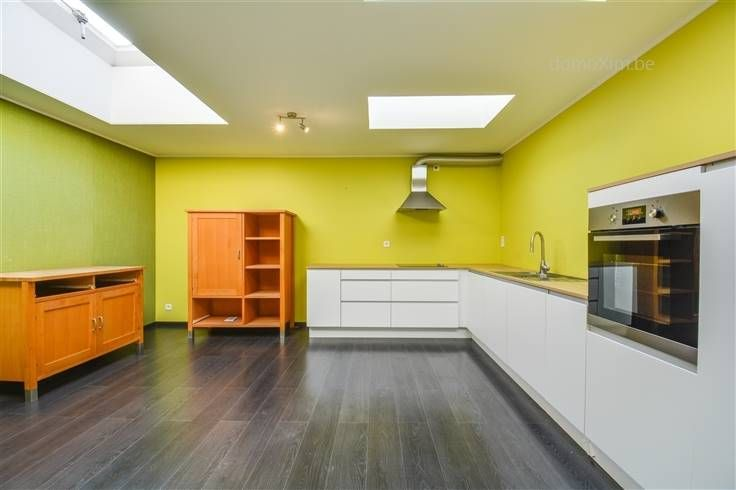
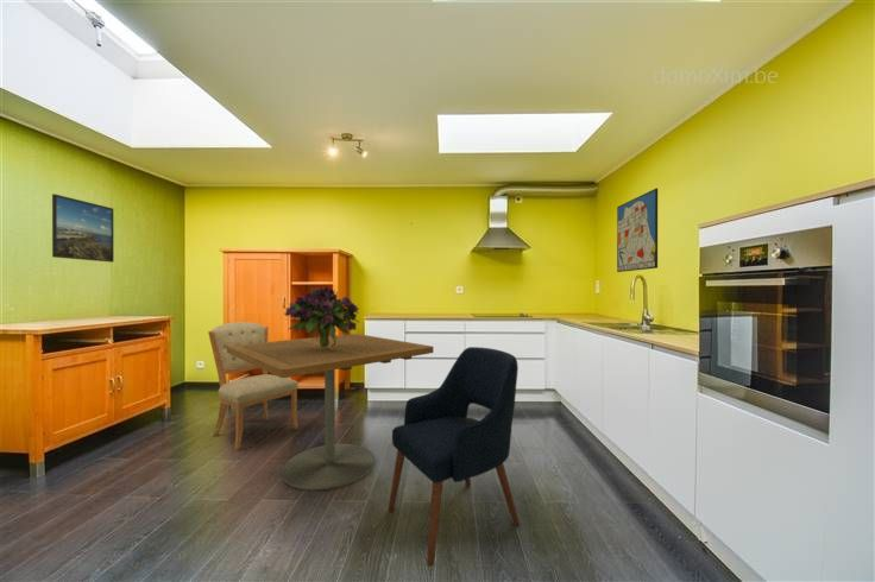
+ chair [388,346,521,568]
+ wall art [616,188,659,273]
+ bouquet [283,286,360,349]
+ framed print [51,192,115,264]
+ dining table [227,333,435,492]
+ chair [207,321,300,453]
